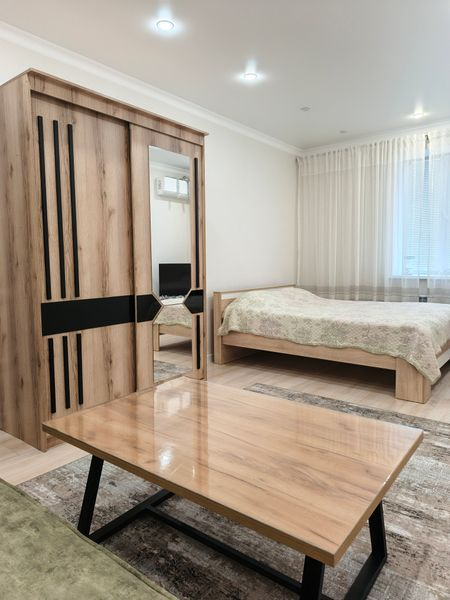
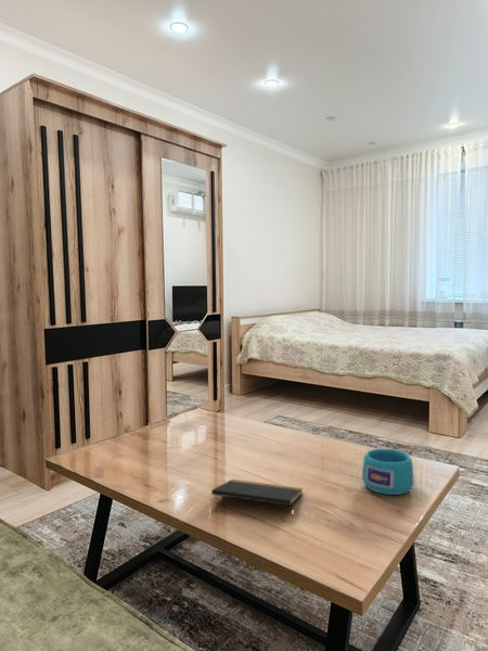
+ notepad [210,478,304,519]
+ cup [361,448,414,496]
